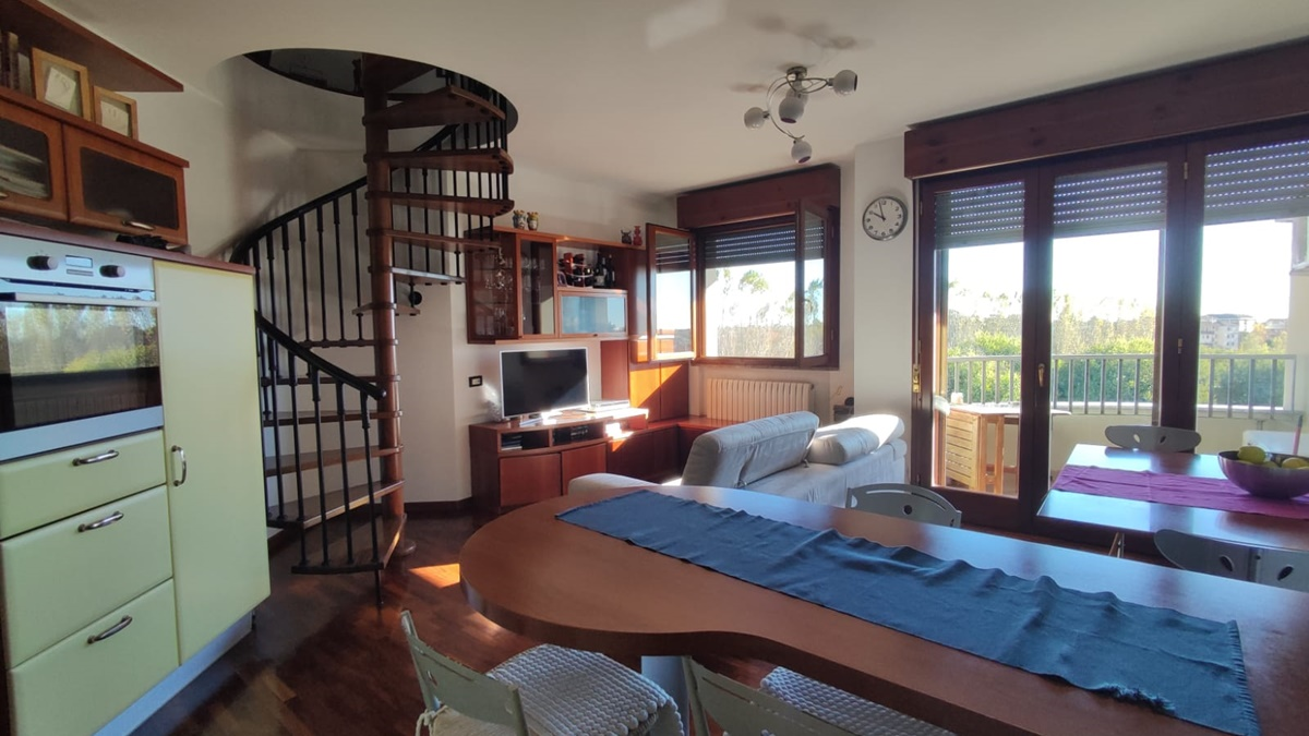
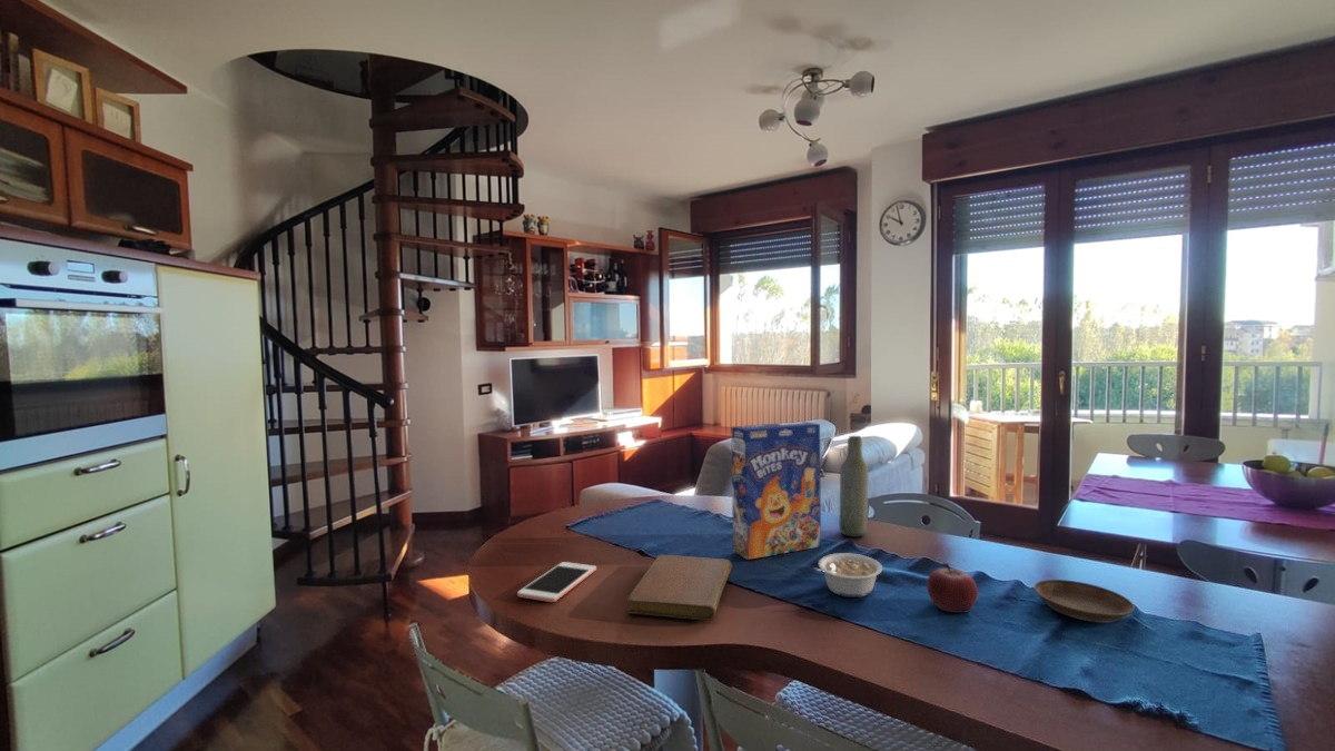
+ legume [812,552,883,599]
+ cell phone [516,561,597,603]
+ saucer [1032,579,1136,624]
+ bottle [839,435,870,537]
+ notebook [625,554,733,622]
+ fruit [926,562,979,614]
+ cereal box [731,421,822,561]
